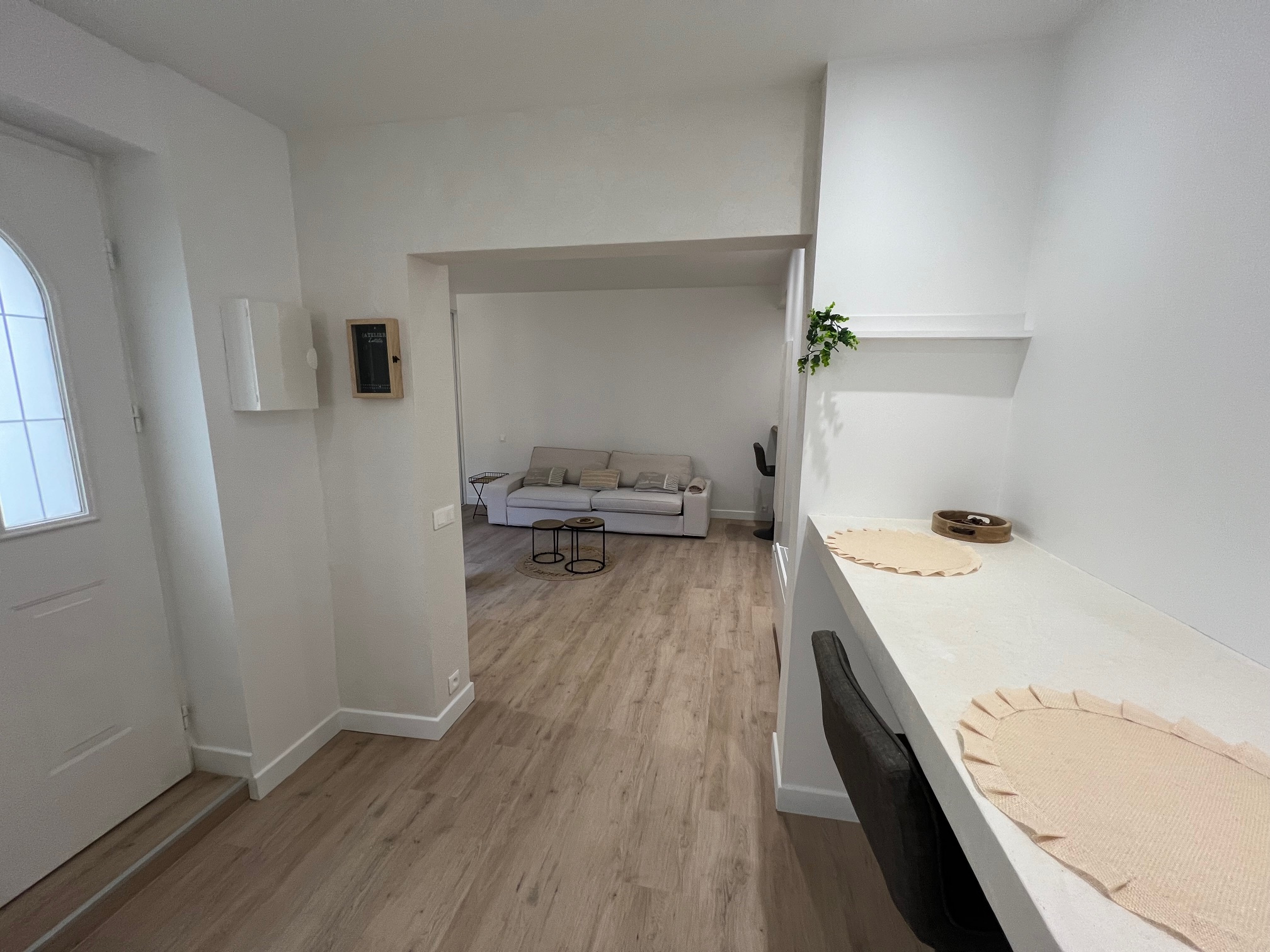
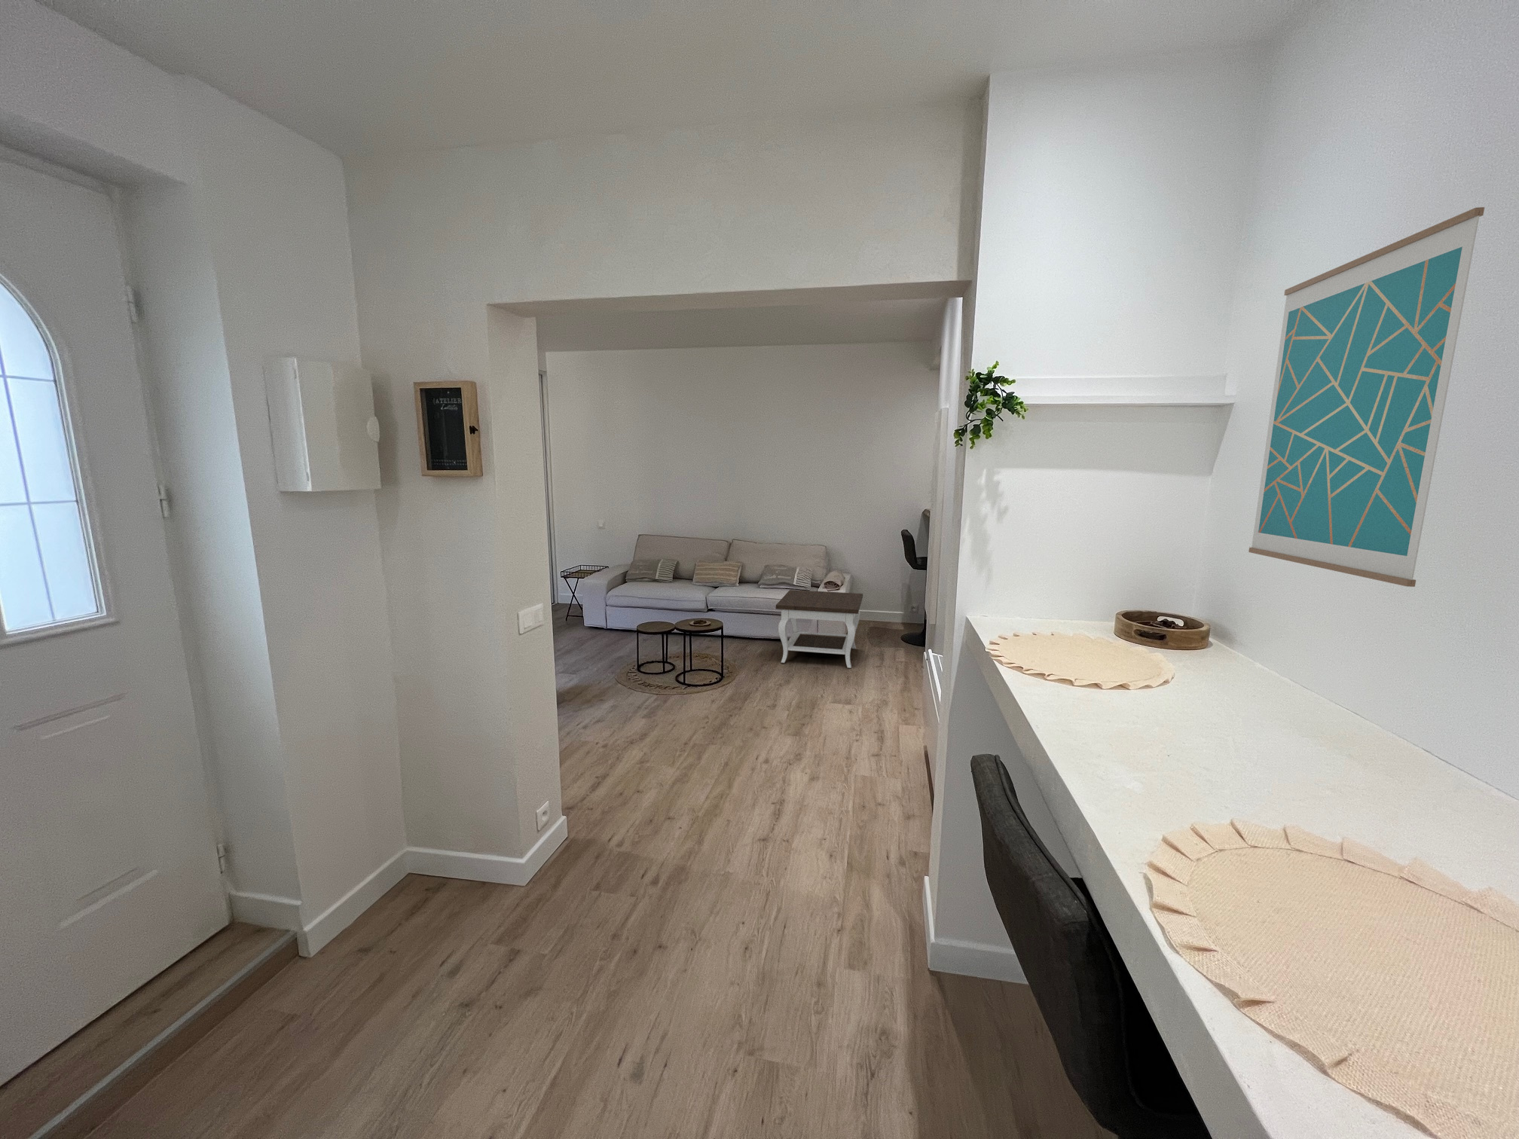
+ side table [775,589,864,669]
+ wall art [1247,207,1486,587]
